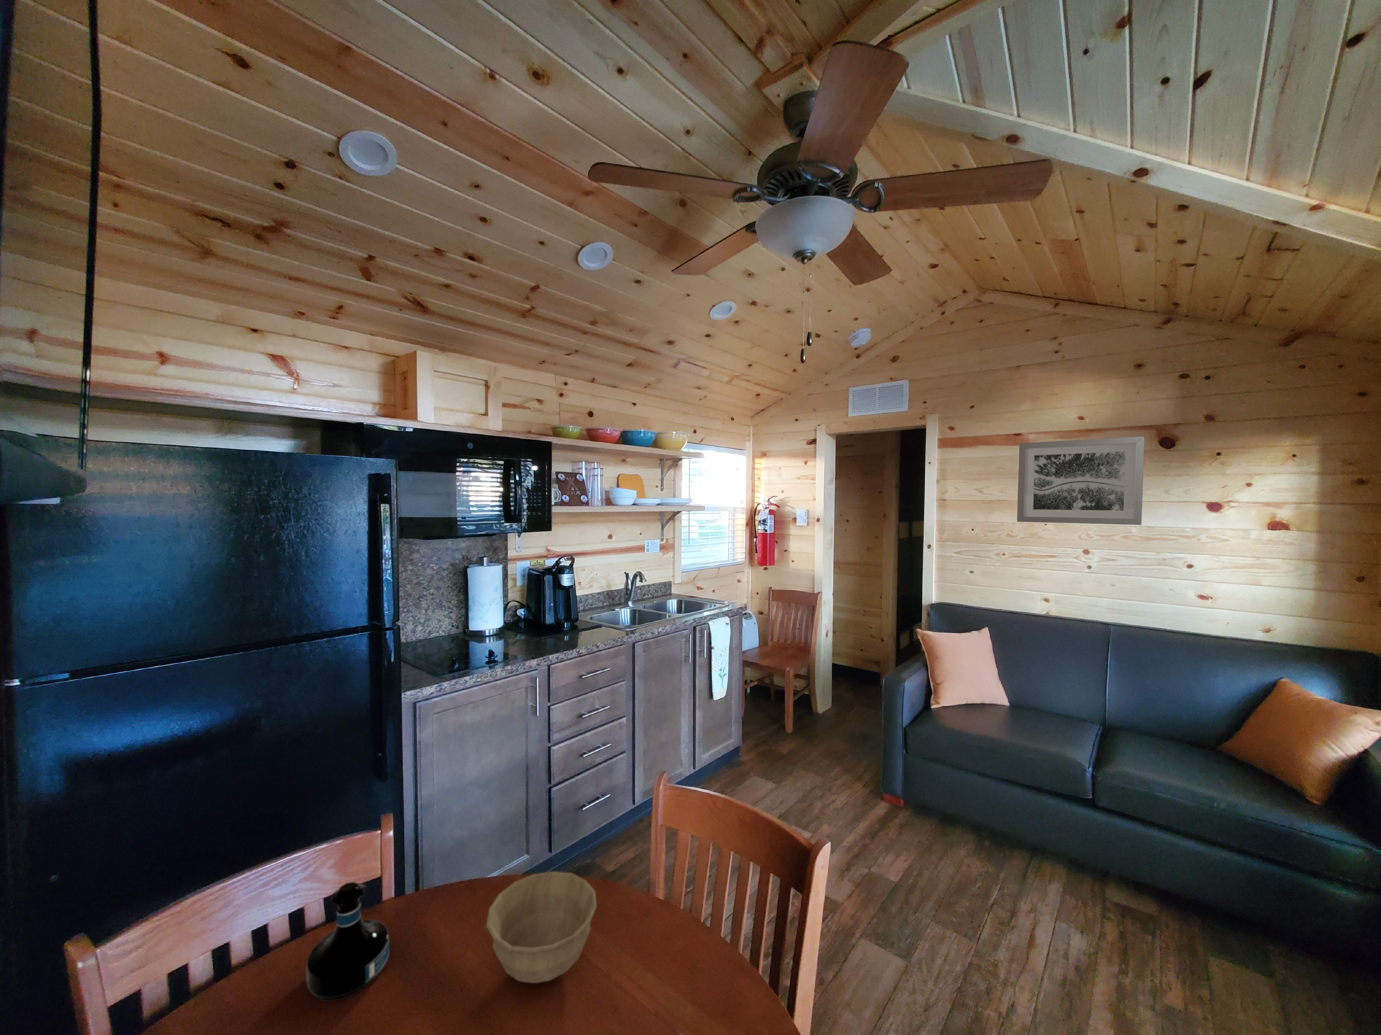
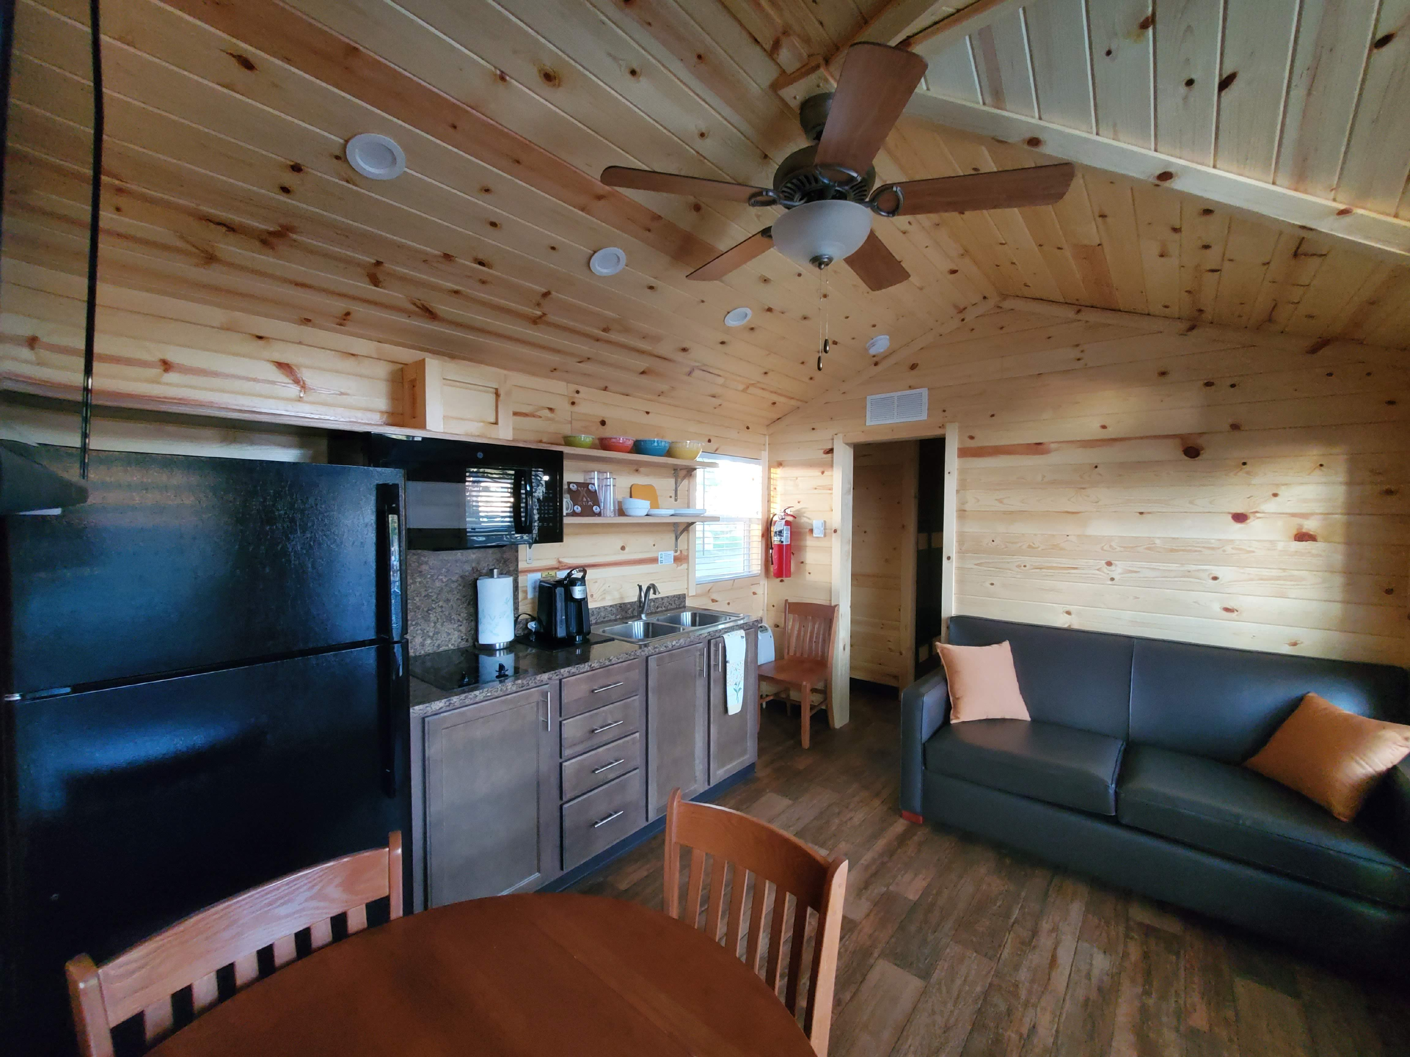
- tequila bottle [307,882,389,1001]
- bowl [486,871,597,984]
- wall art [1017,436,1145,525]
